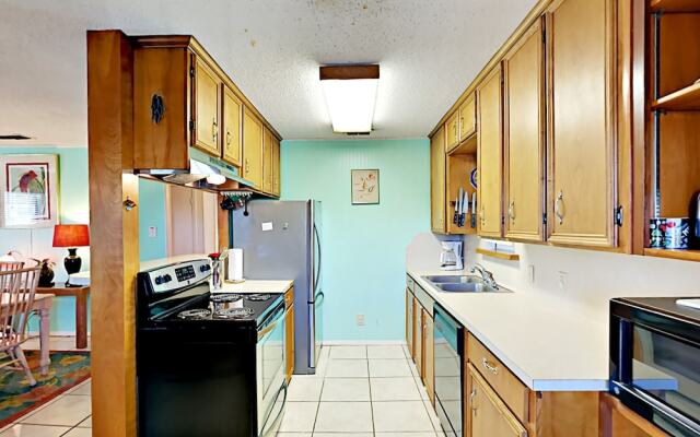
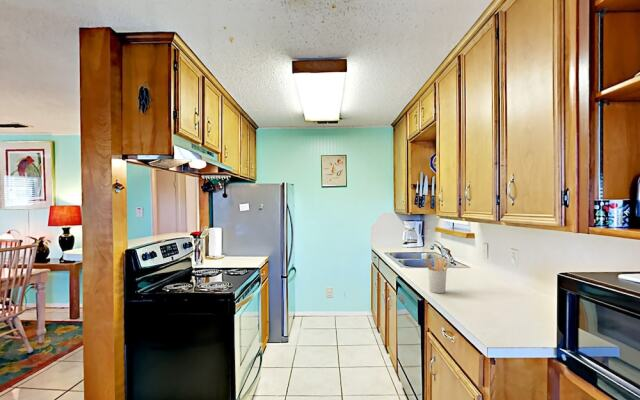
+ utensil holder [425,256,451,294]
